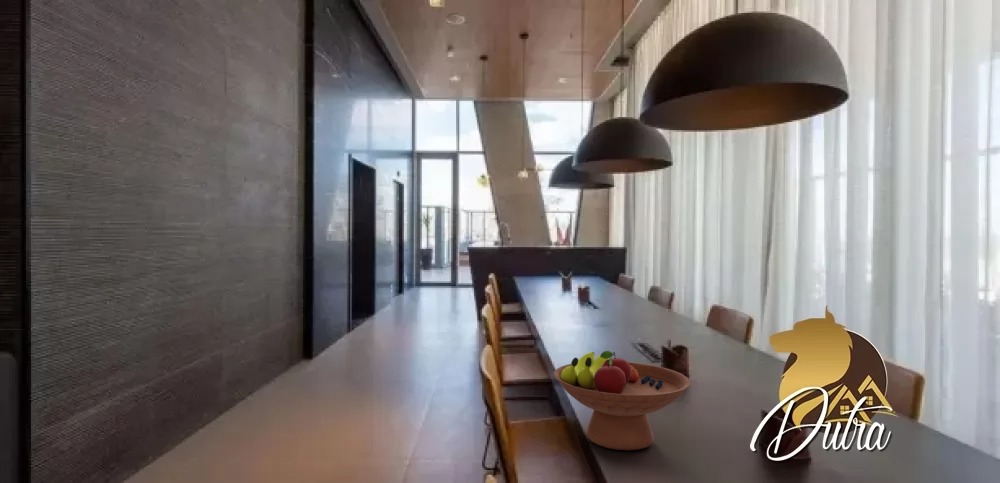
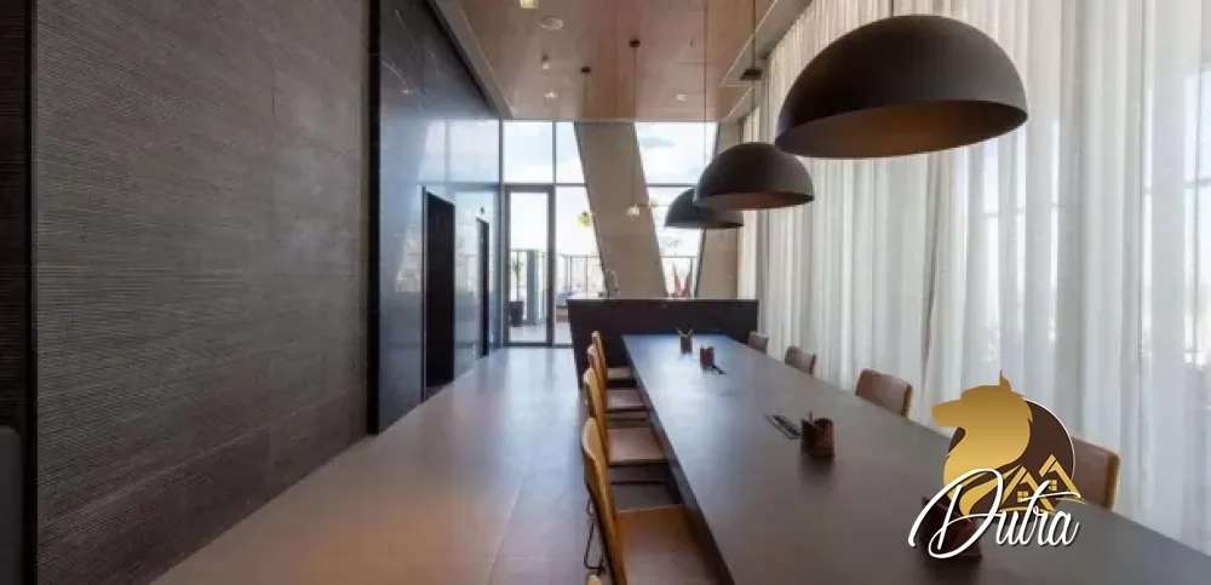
- fruit bowl [553,350,691,451]
